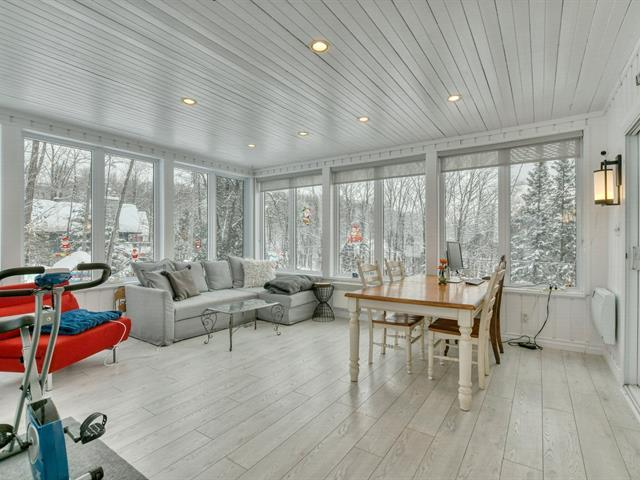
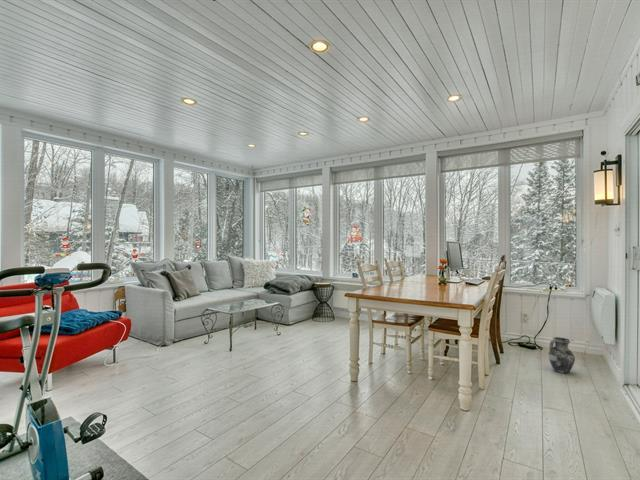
+ ceramic jug [548,336,576,374]
